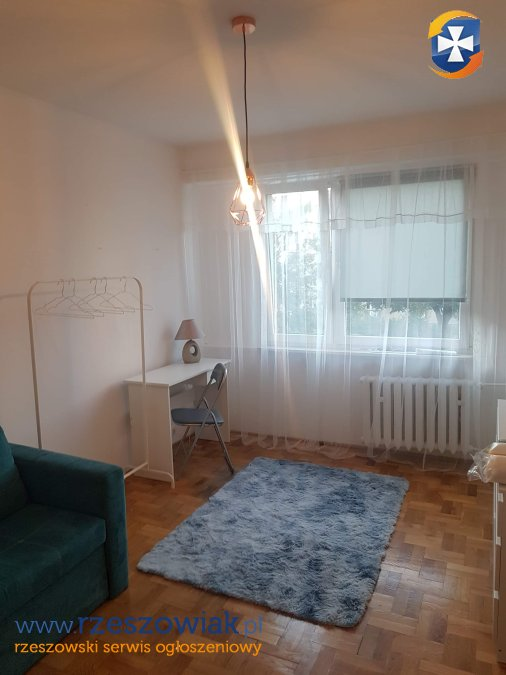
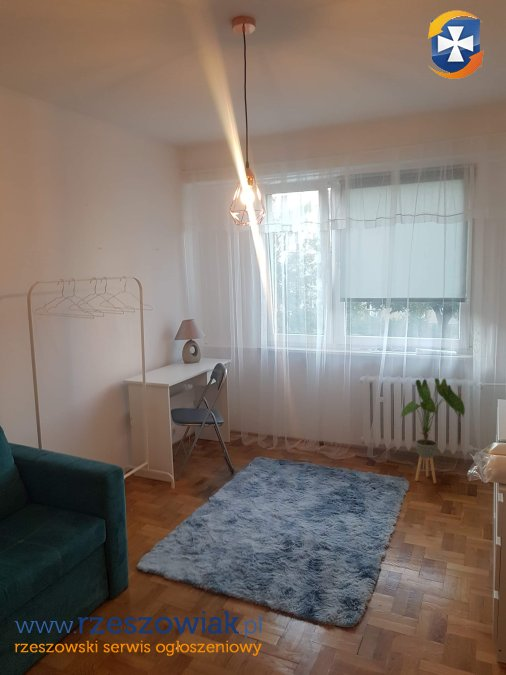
+ house plant [399,377,466,484]
